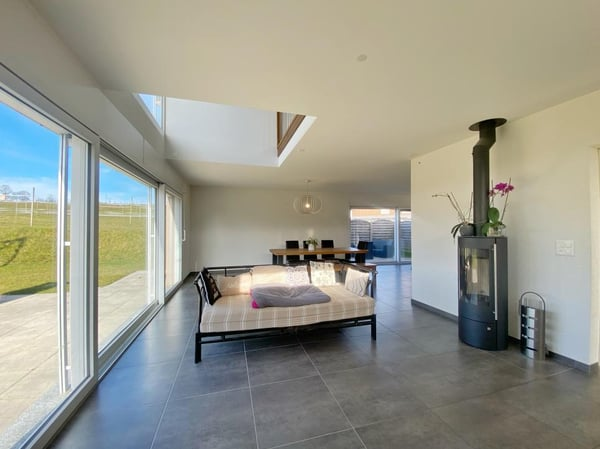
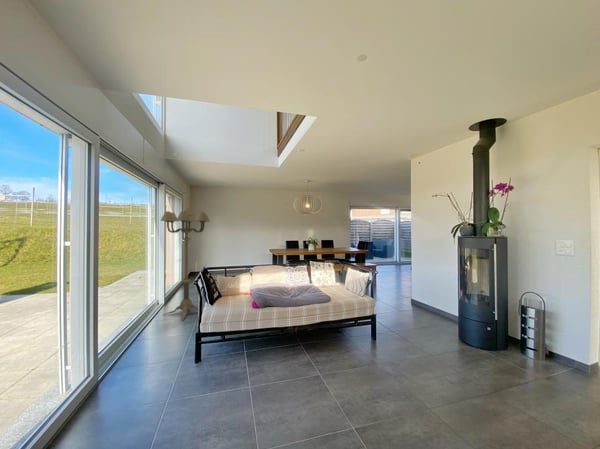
+ floor lamp [159,206,211,322]
